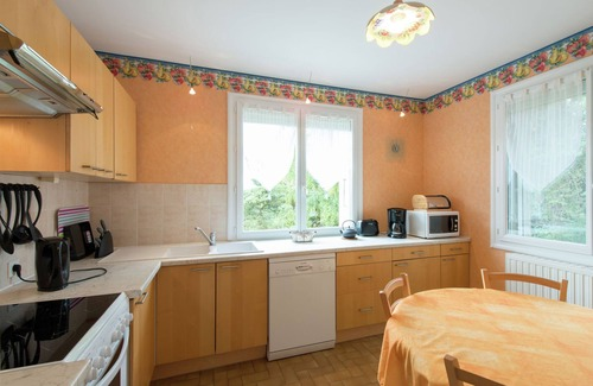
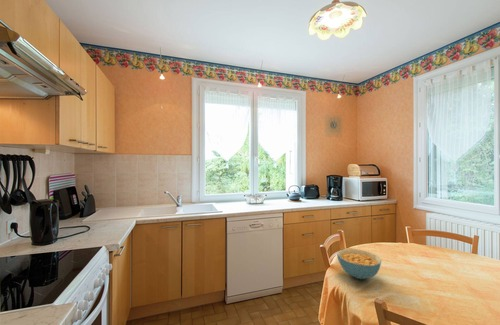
+ cereal bowl [336,248,382,280]
